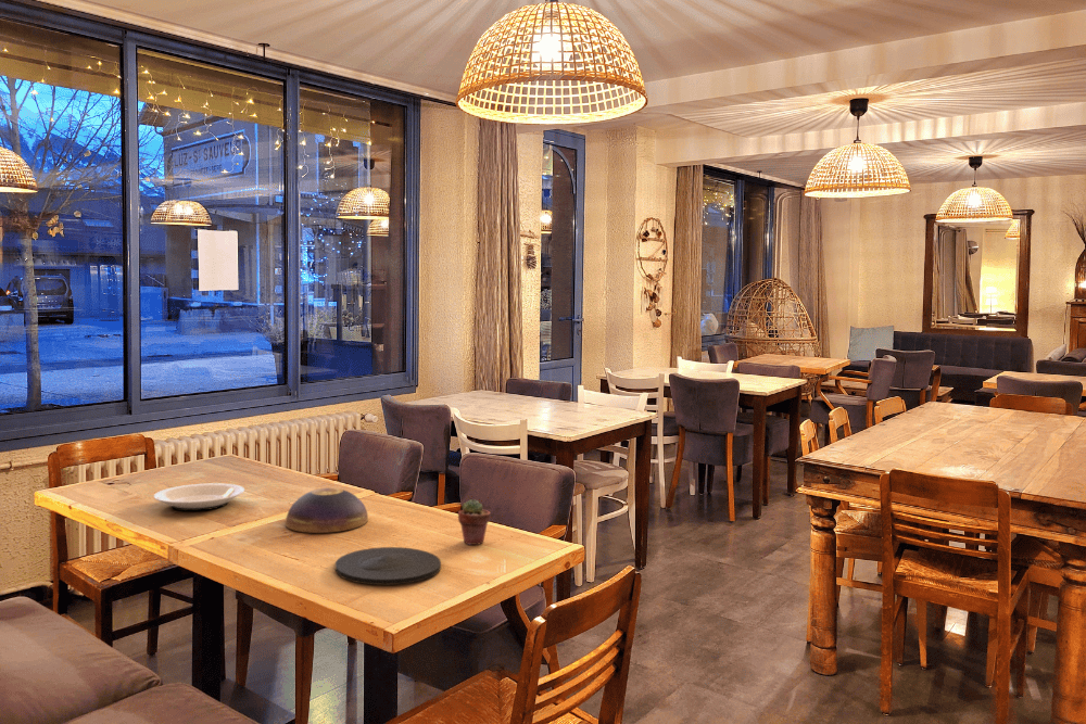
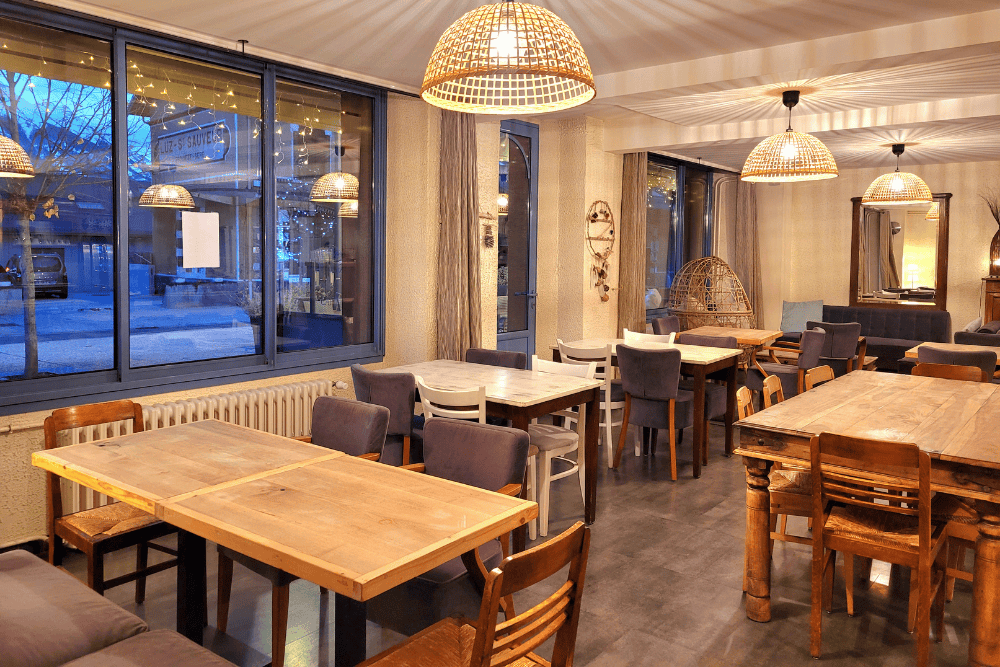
- plate [153,482,245,512]
- potted succulent [457,498,491,546]
- decorative bowl [285,486,369,534]
- plate [334,546,442,586]
